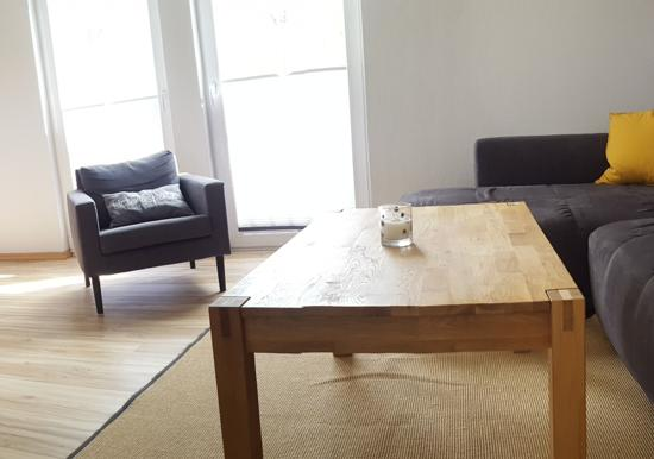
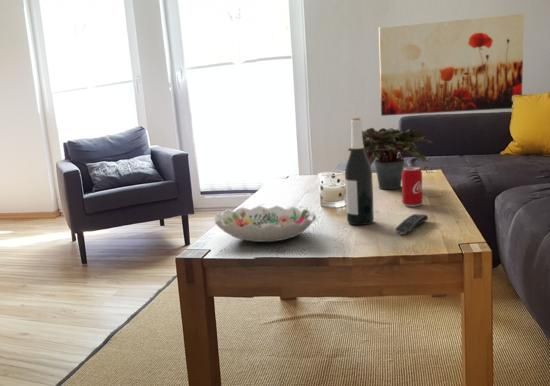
+ decorative bowl [213,204,317,243]
+ remote control [394,213,429,236]
+ wall art [378,12,525,117]
+ potted plant [347,127,434,190]
+ beverage can [401,166,424,208]
+ wine bottle [344,117,375,226]
